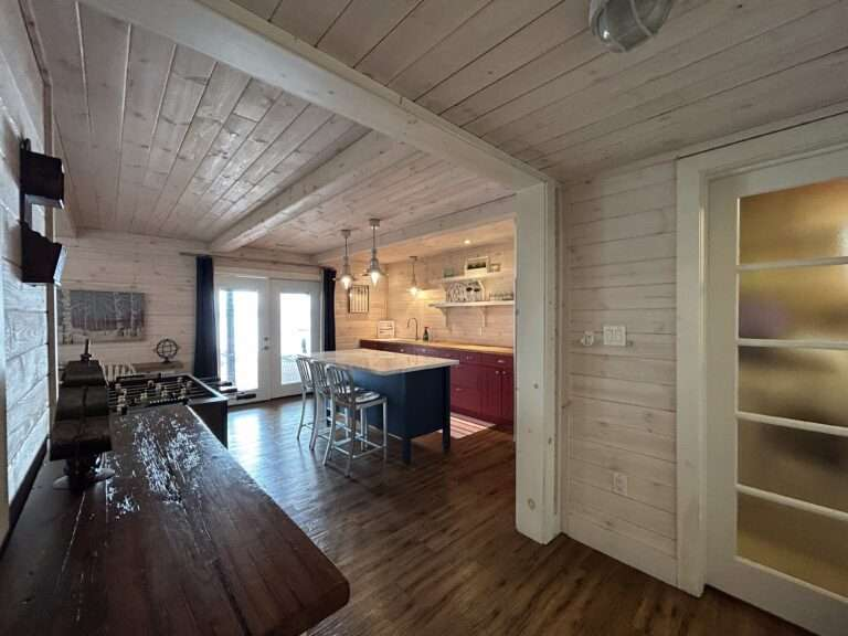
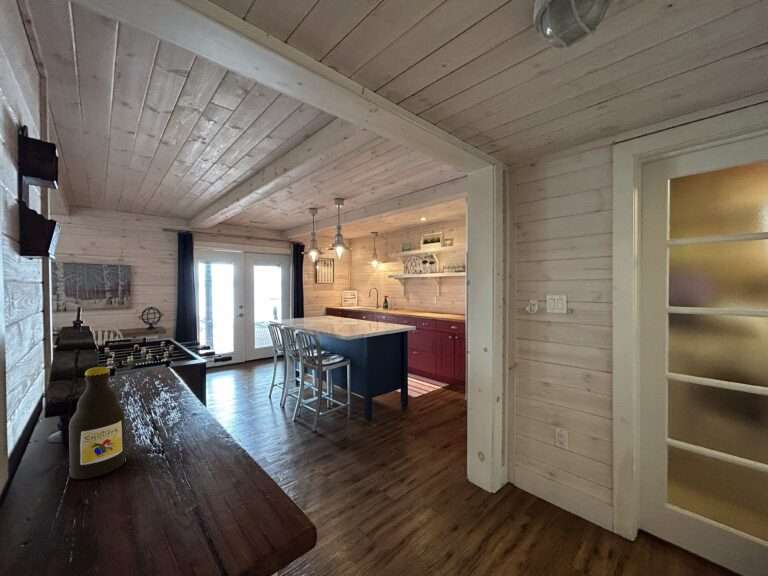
+ cider [68,366,126,480]
